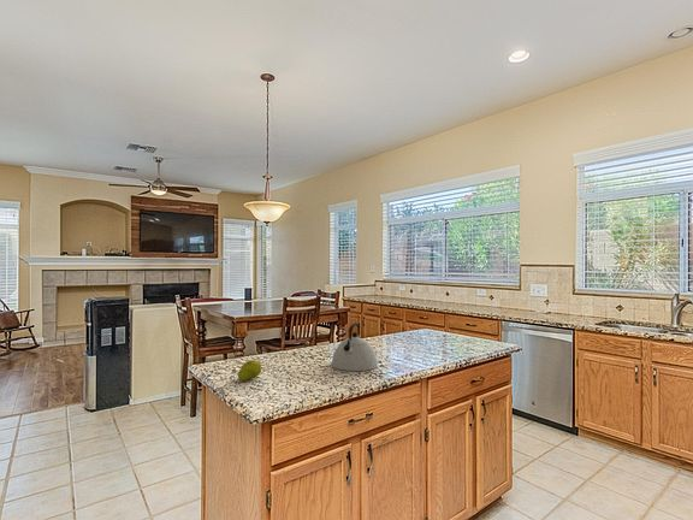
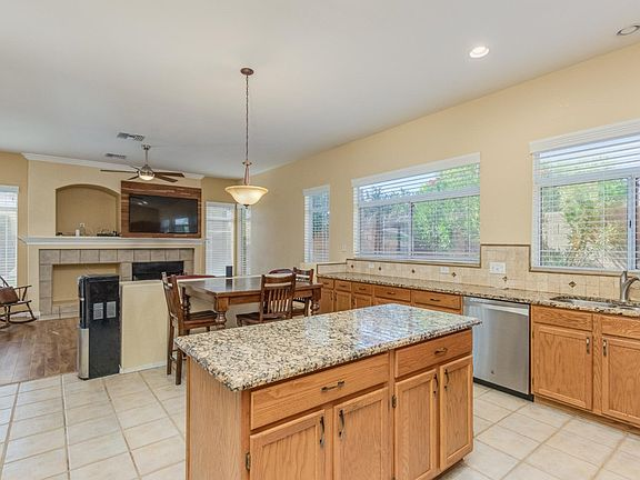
- fruit [231,359,262,383]
- kettle [331,321,379,372]
